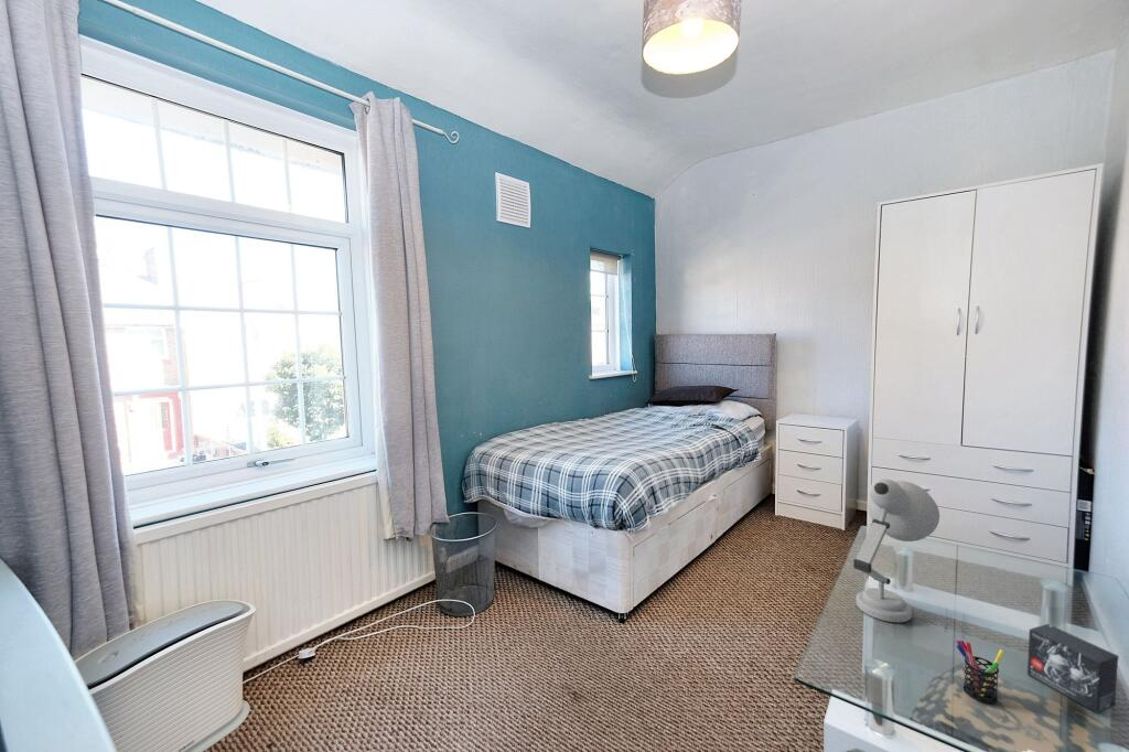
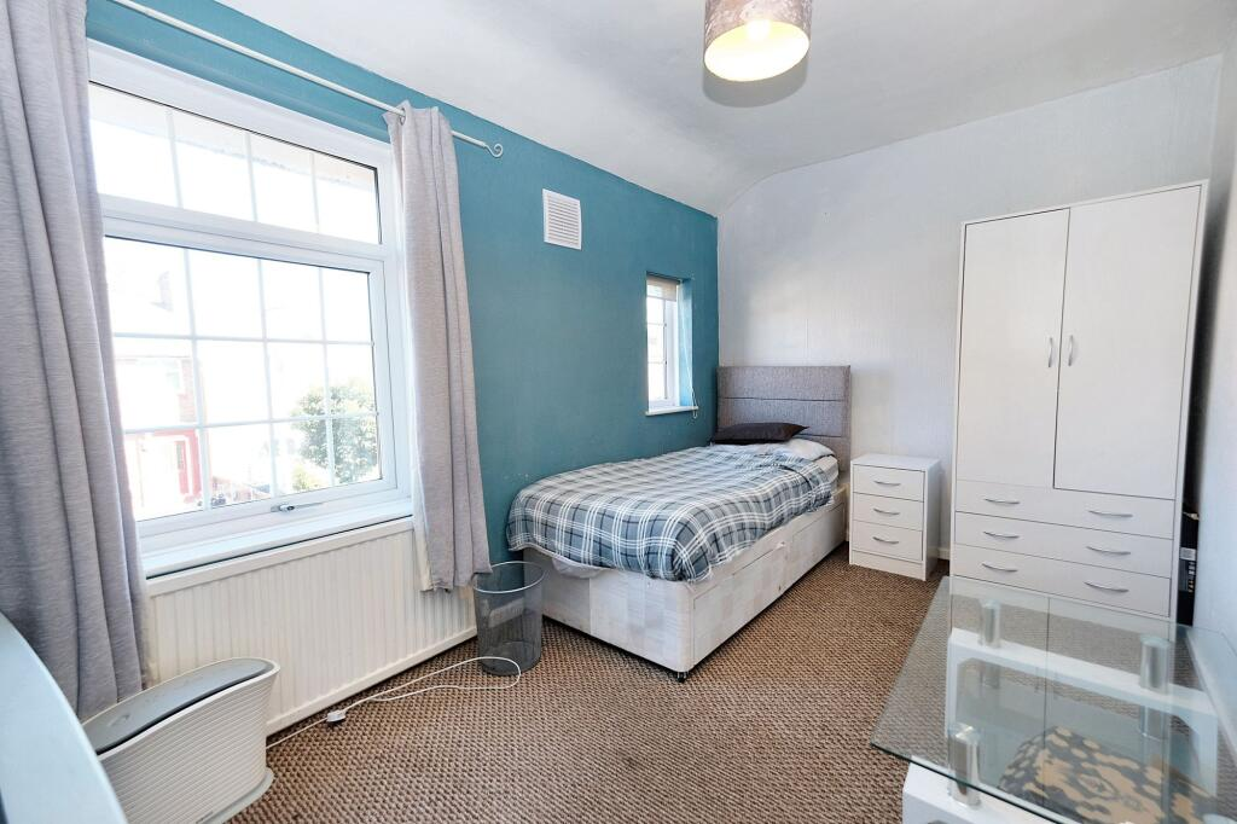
- desk lamp [852,477,940,623]
- small box [1026,623,1120,713]
- pen holder [955,640,1006,705]
